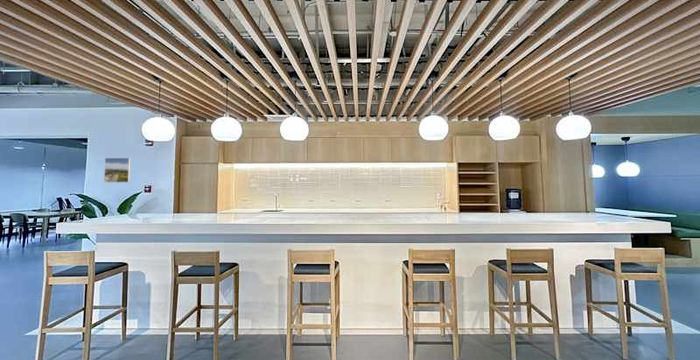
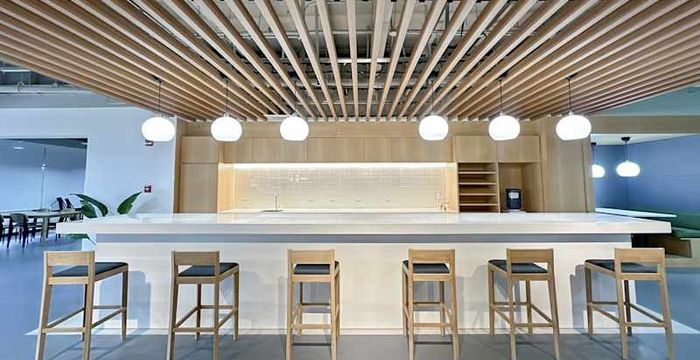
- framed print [103,157,131,184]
